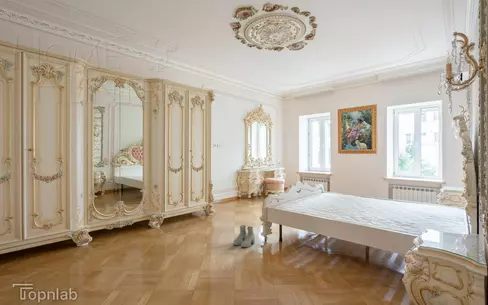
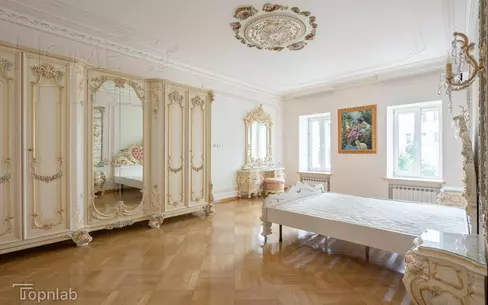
- boots [232,224,256,248]
